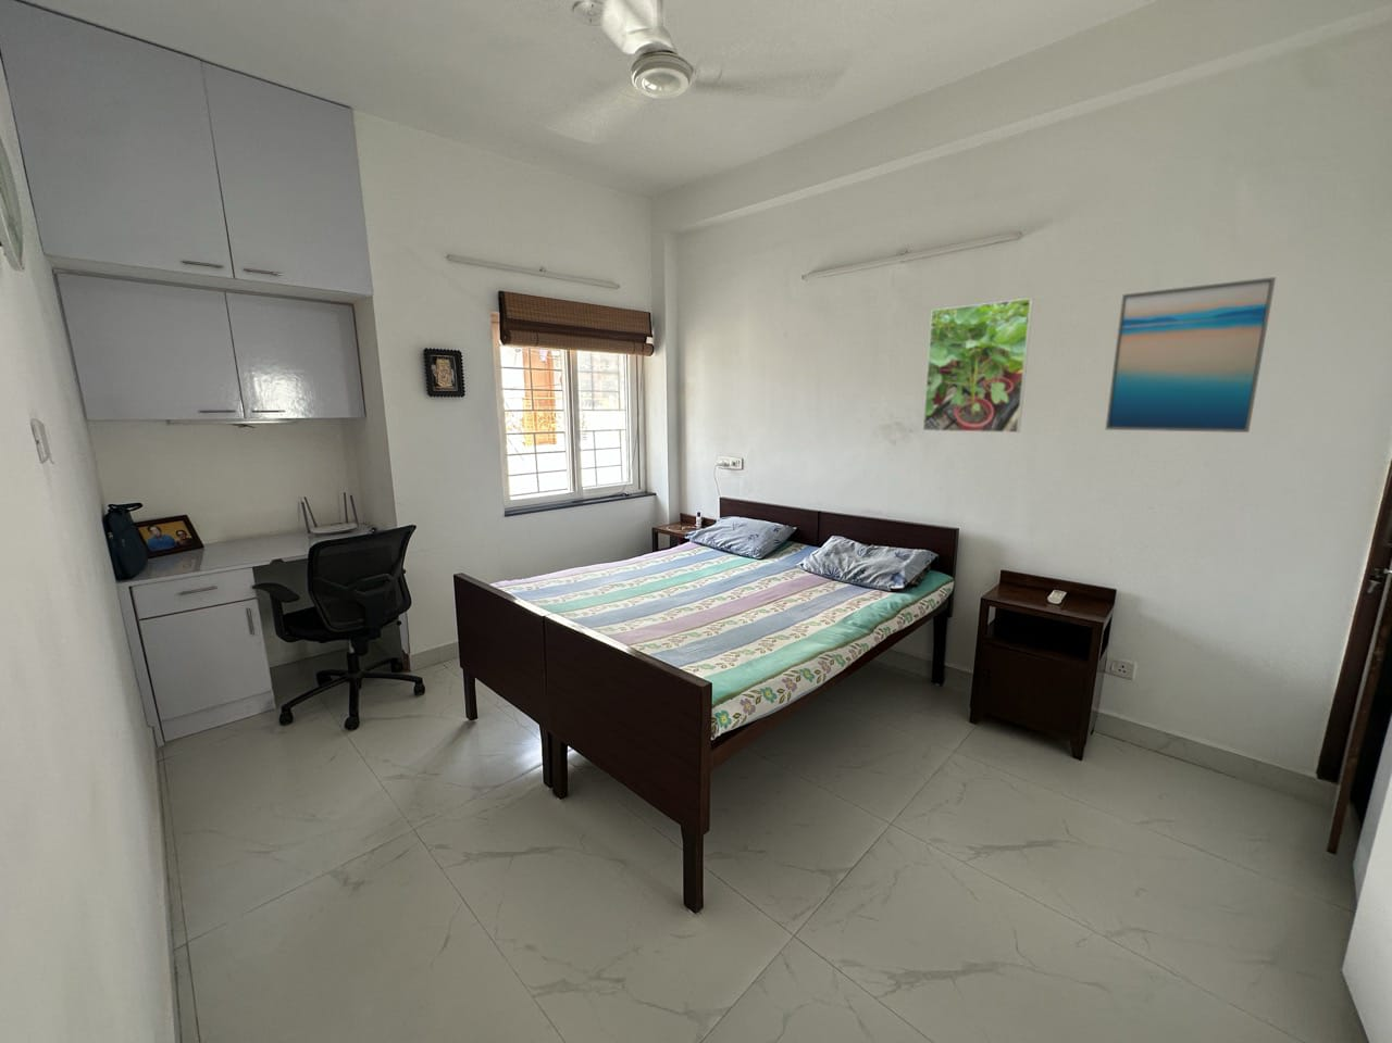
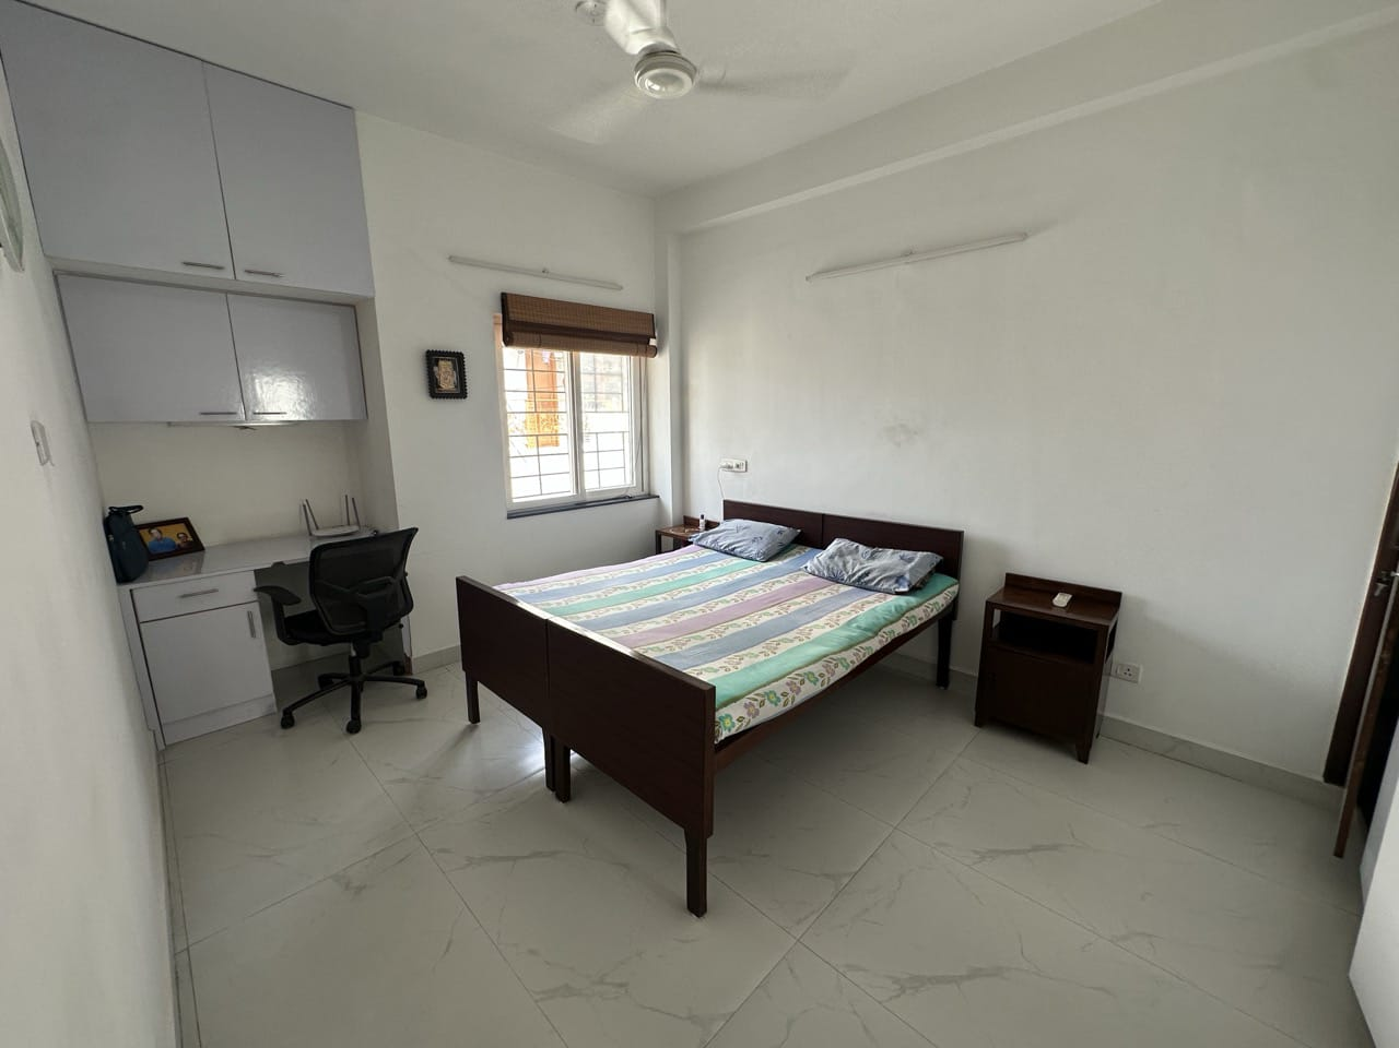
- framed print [922,297,1035,434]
- wall art [1105,276,1277,434]
